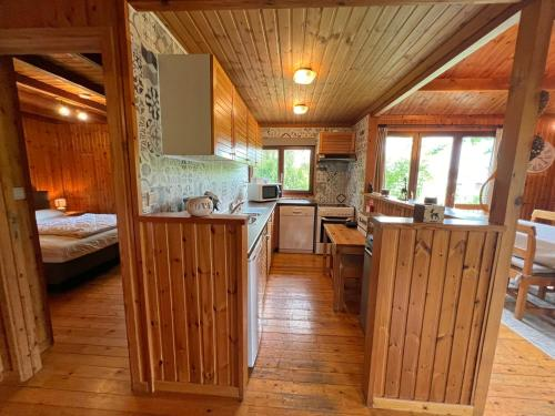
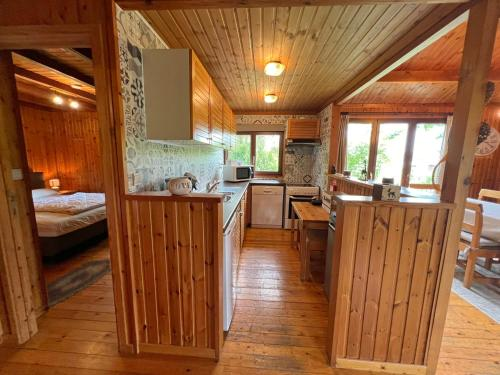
+ rug [45,258,112,308]
